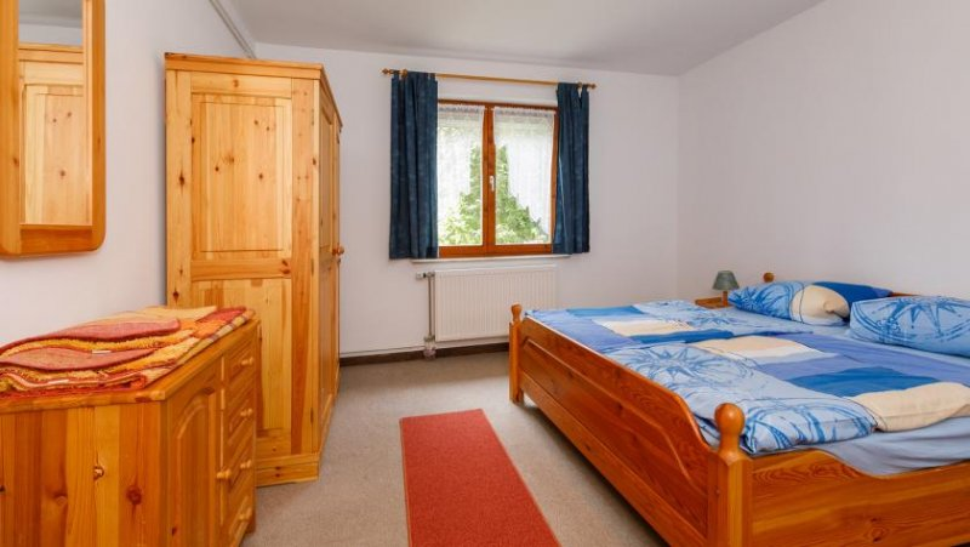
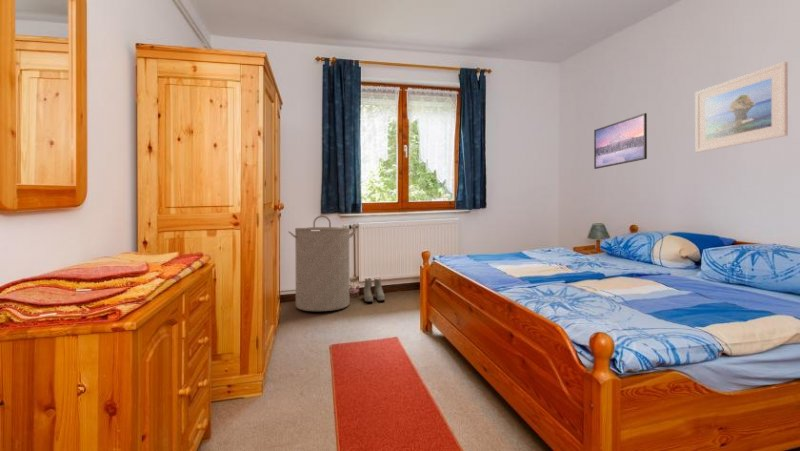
+ boots [363,277,386,303]
+ laundry hamper [288,214,357,312]
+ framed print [593,112,648,170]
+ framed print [694,61,789,153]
